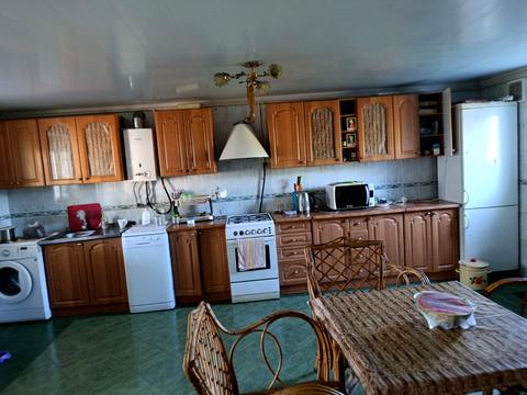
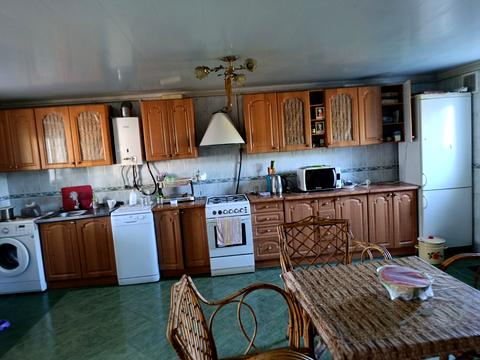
+ spoon [398,306,435,326]
